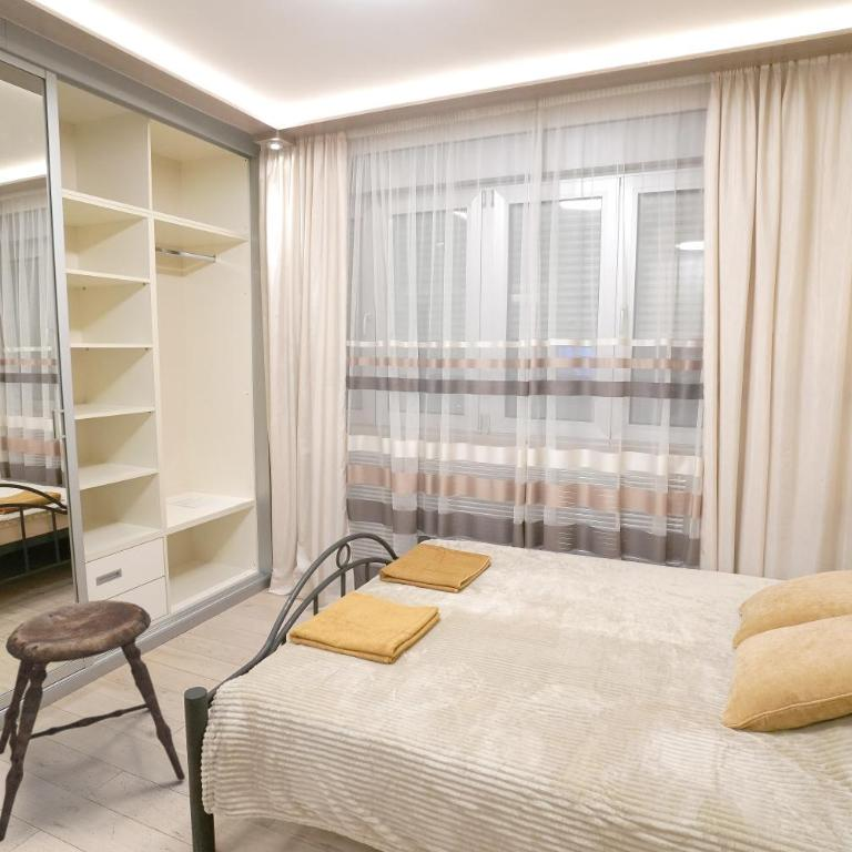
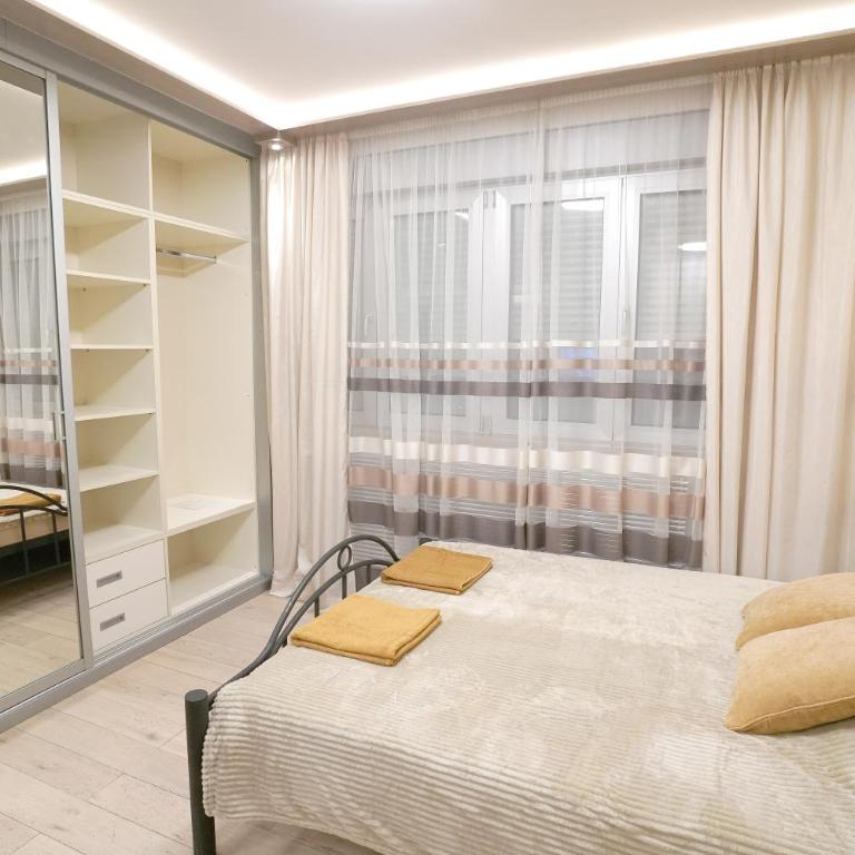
- stool [0,599,186,843]
